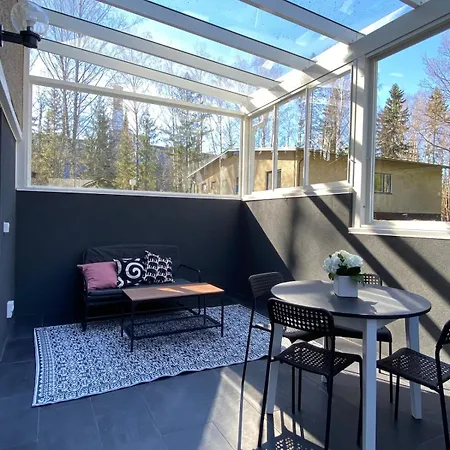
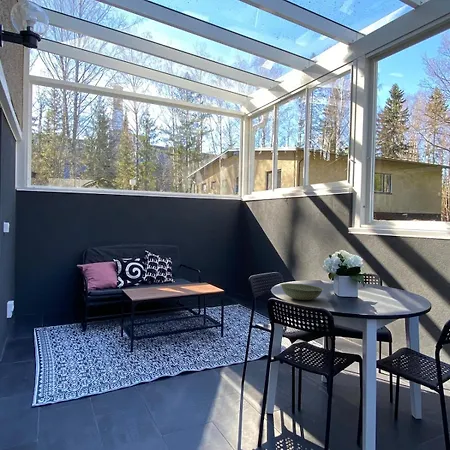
+ bowl [279,282,325,301]
